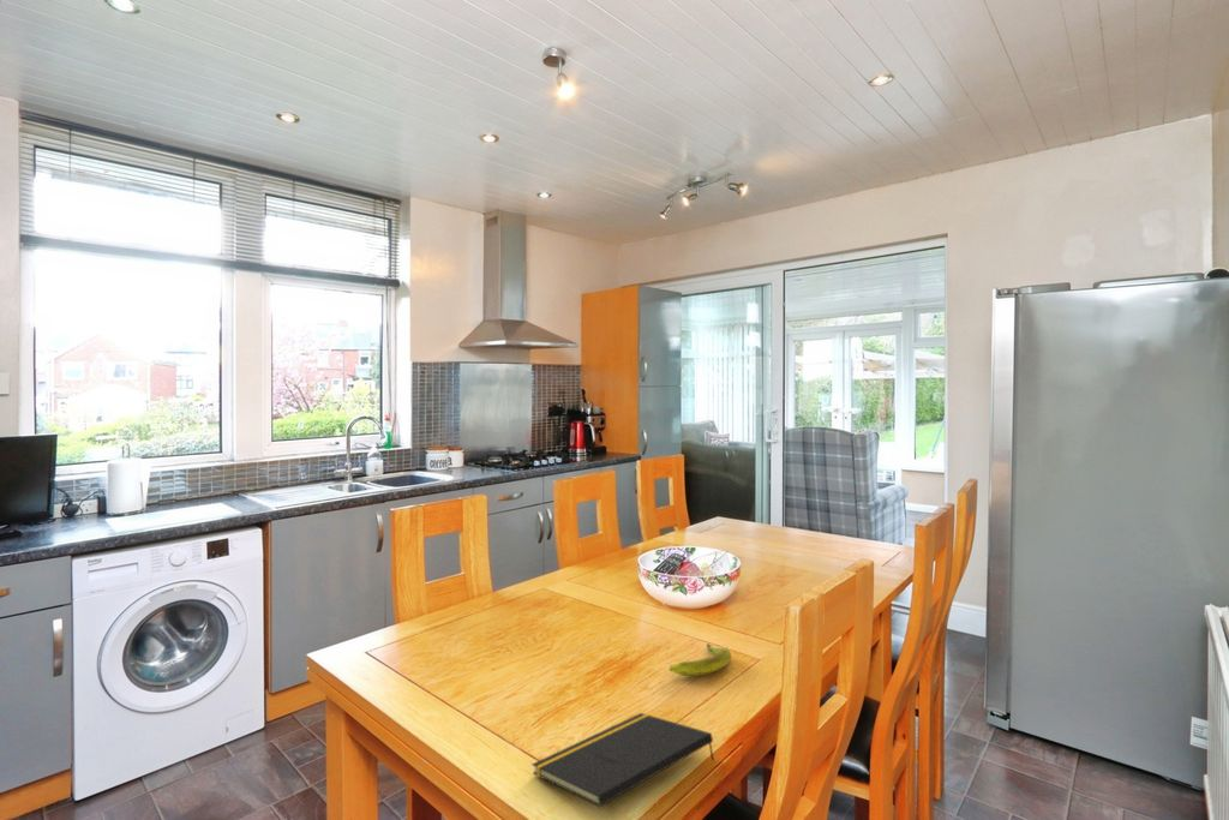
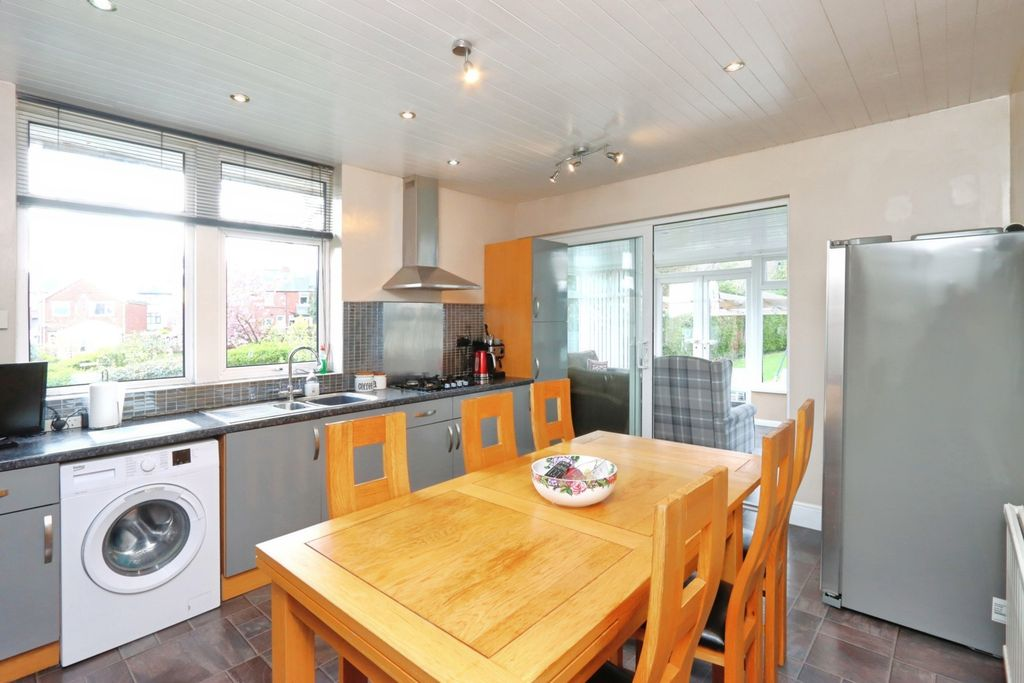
- banana [669,642,732,677]
- notepad [530,712,715,808]
